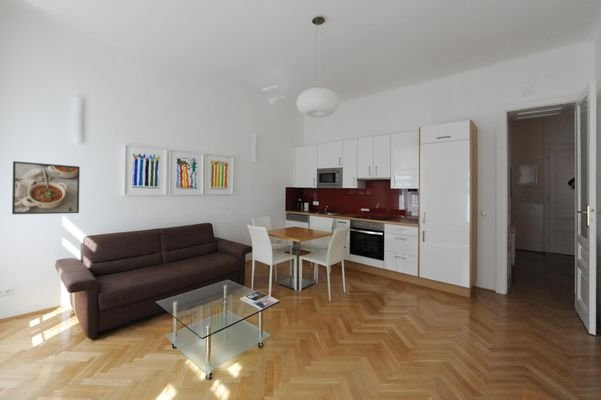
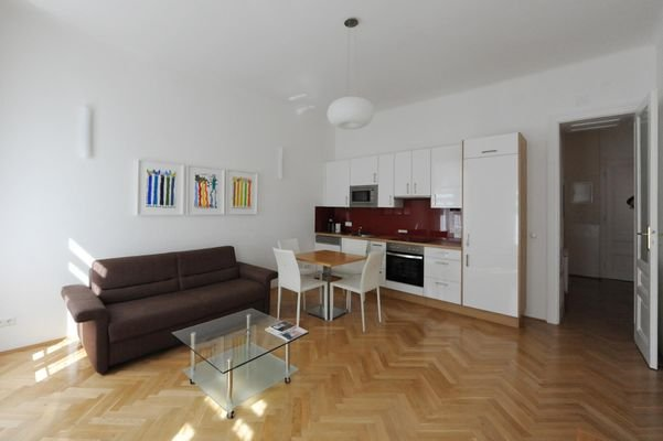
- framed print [11,160,81,215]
